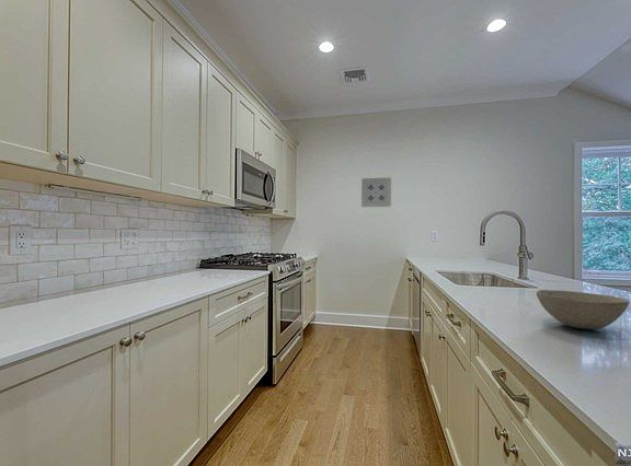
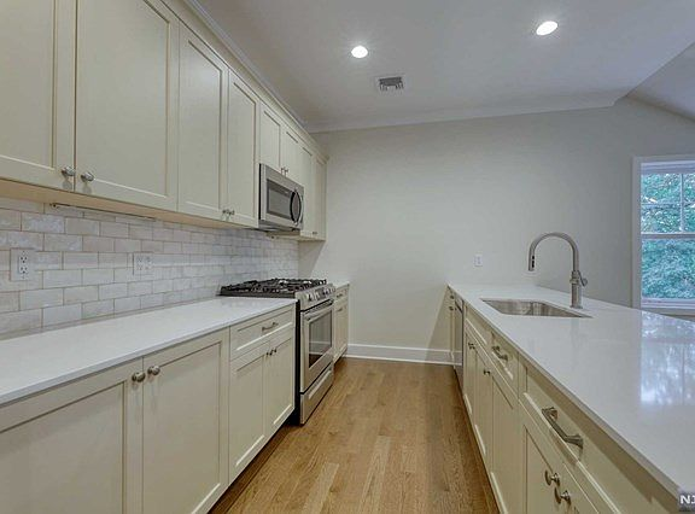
- bowl [536,289,630,330]
- wall art [360,176,392,208]
